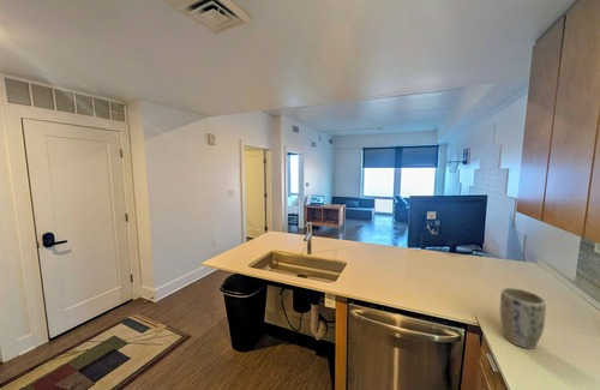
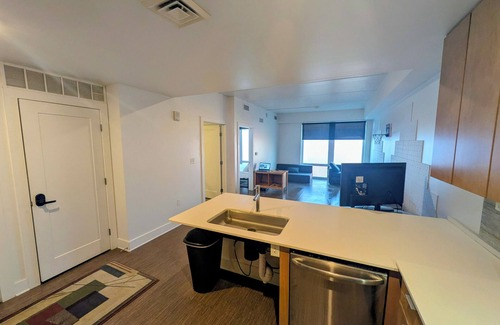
- plant pot [499,287,547,350]
